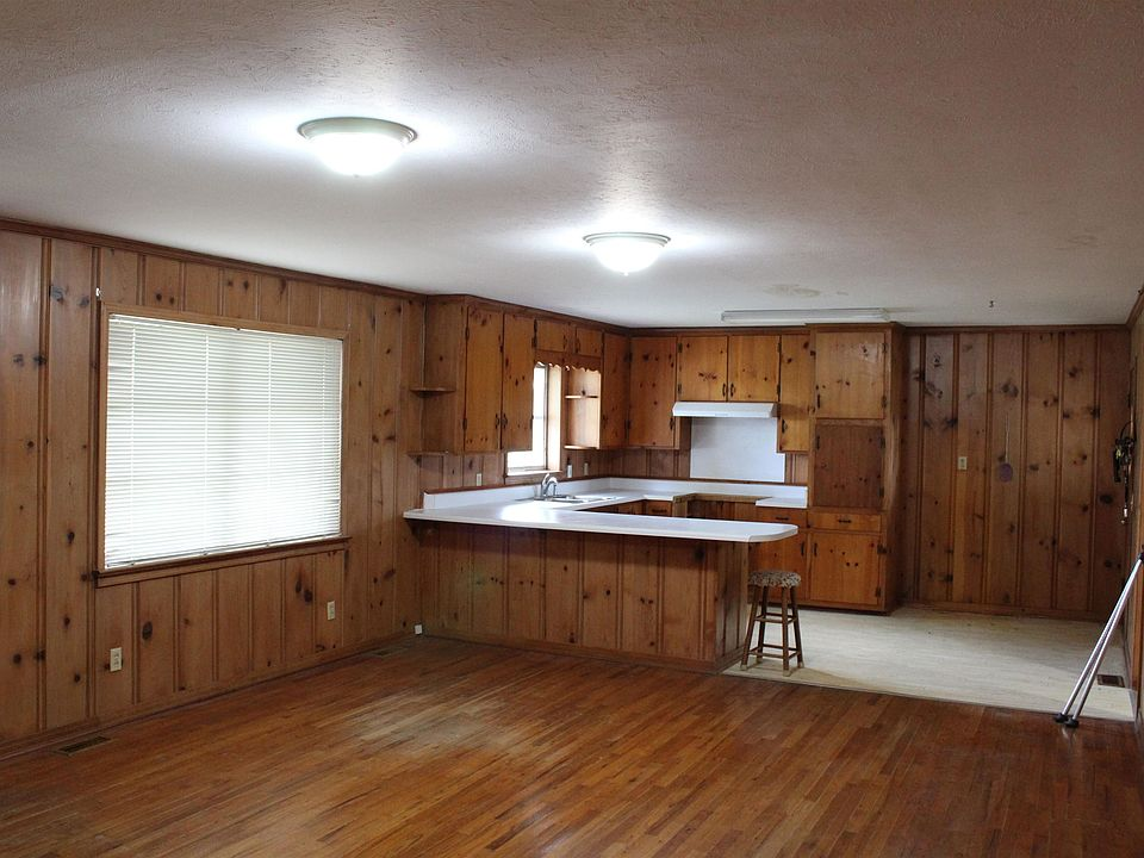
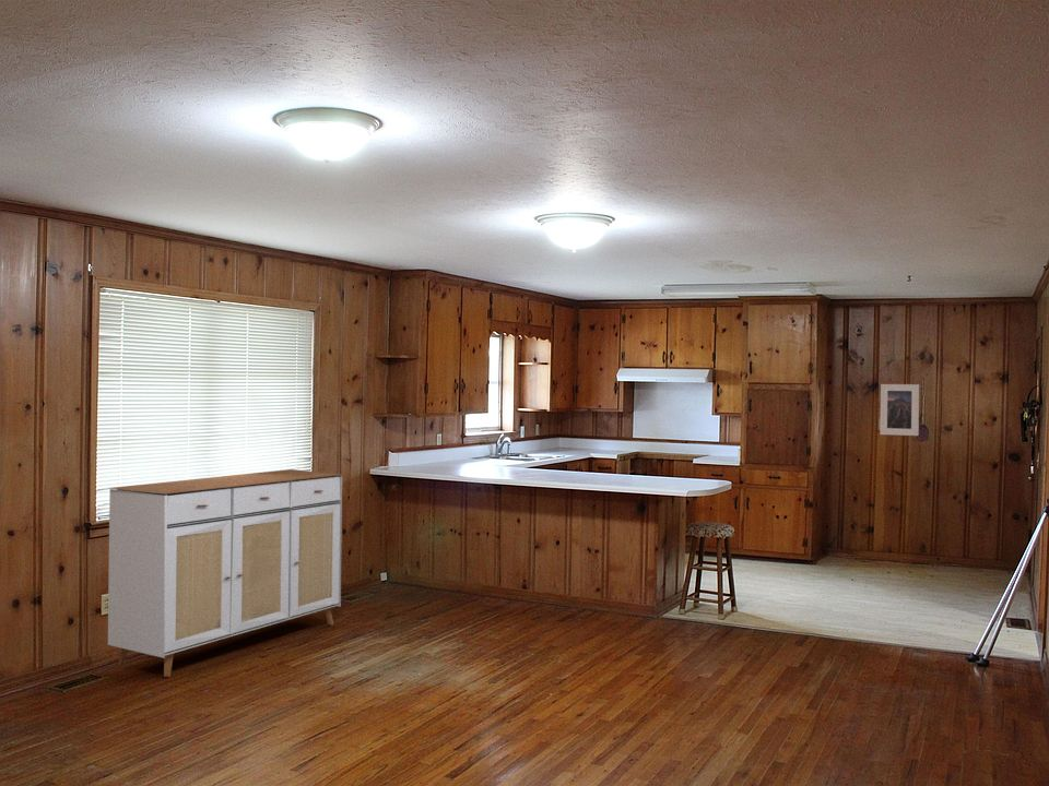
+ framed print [879,383,920,437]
+ sideboard [107,468,343,678]
